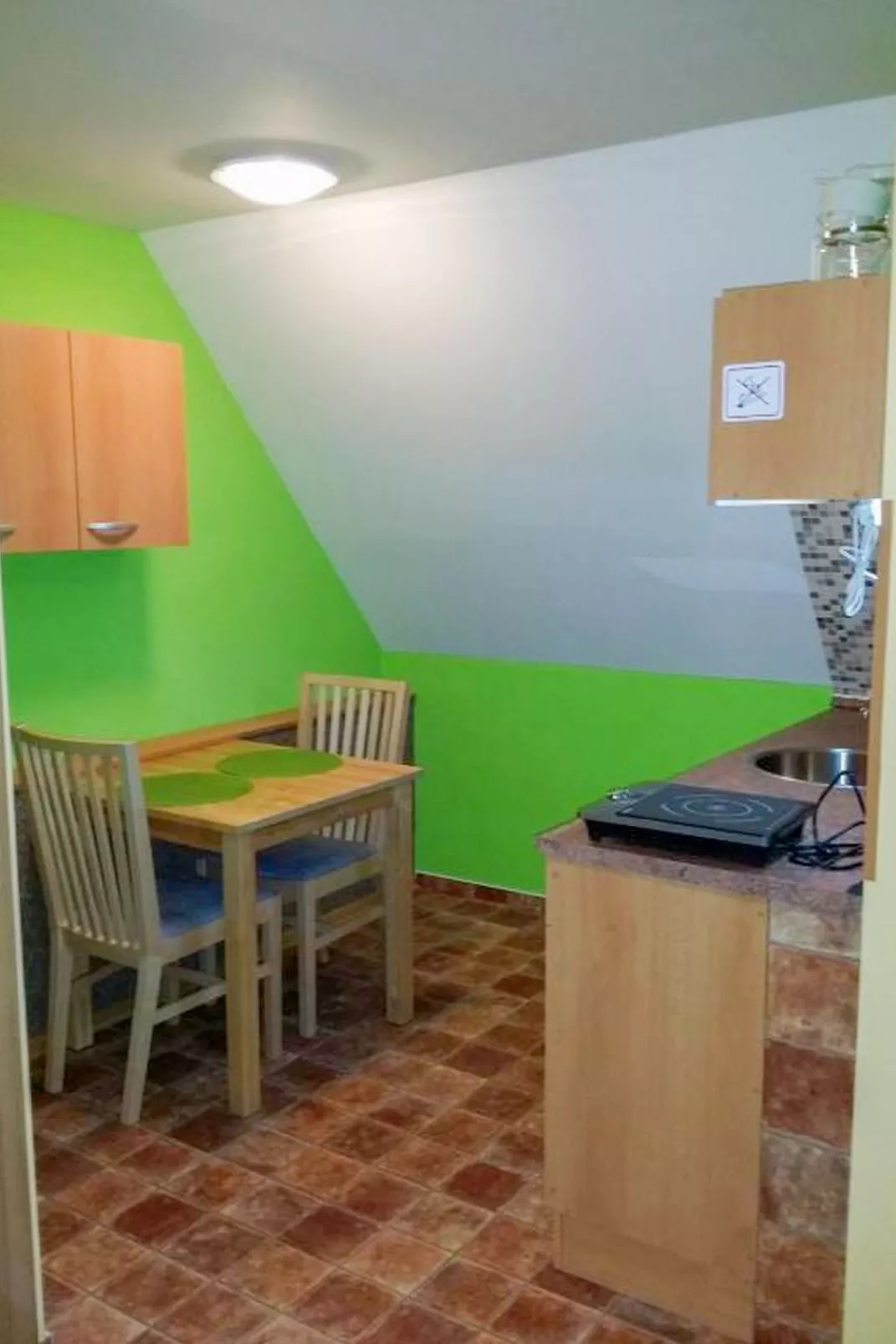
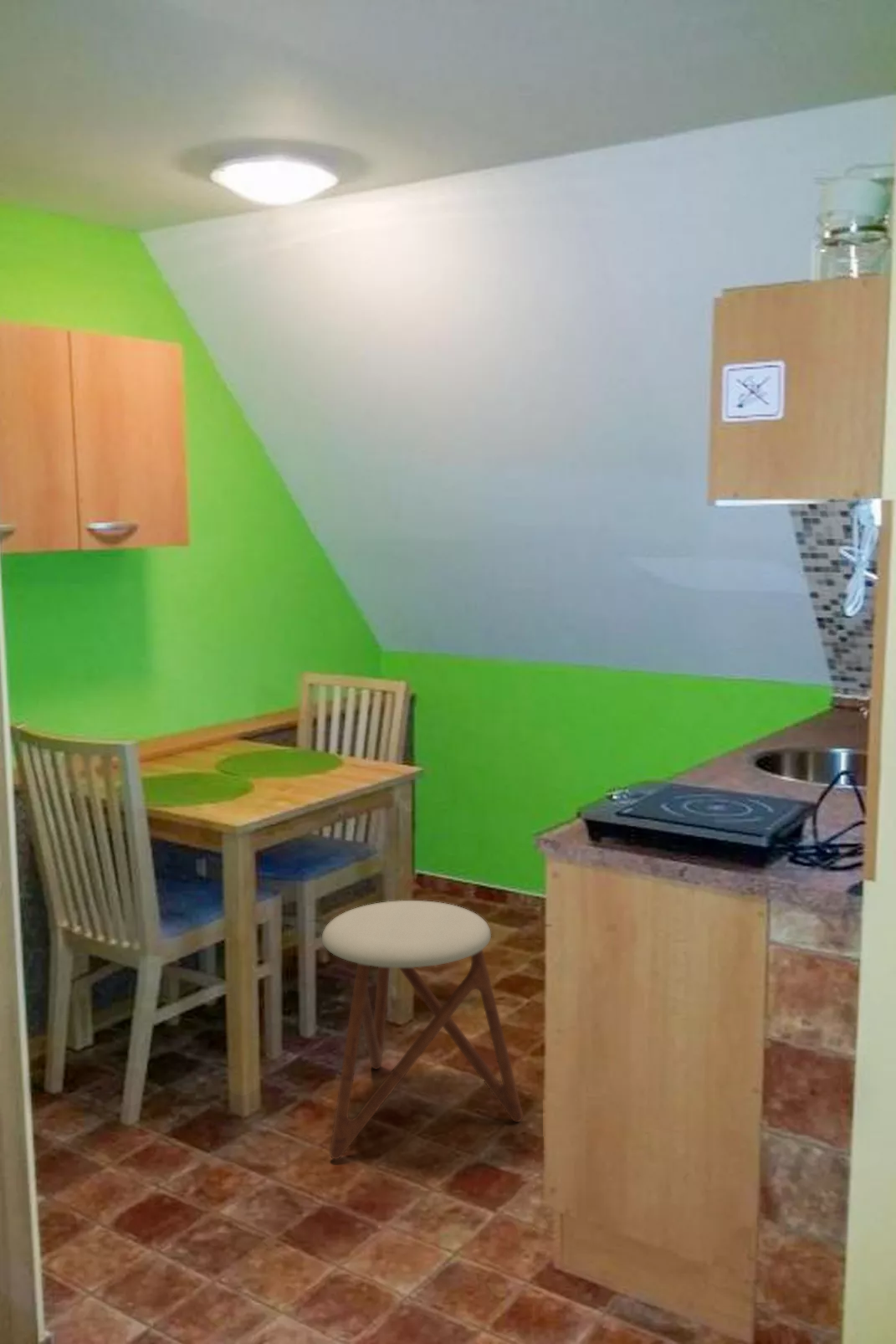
+ stool [321,900,524,1160]
